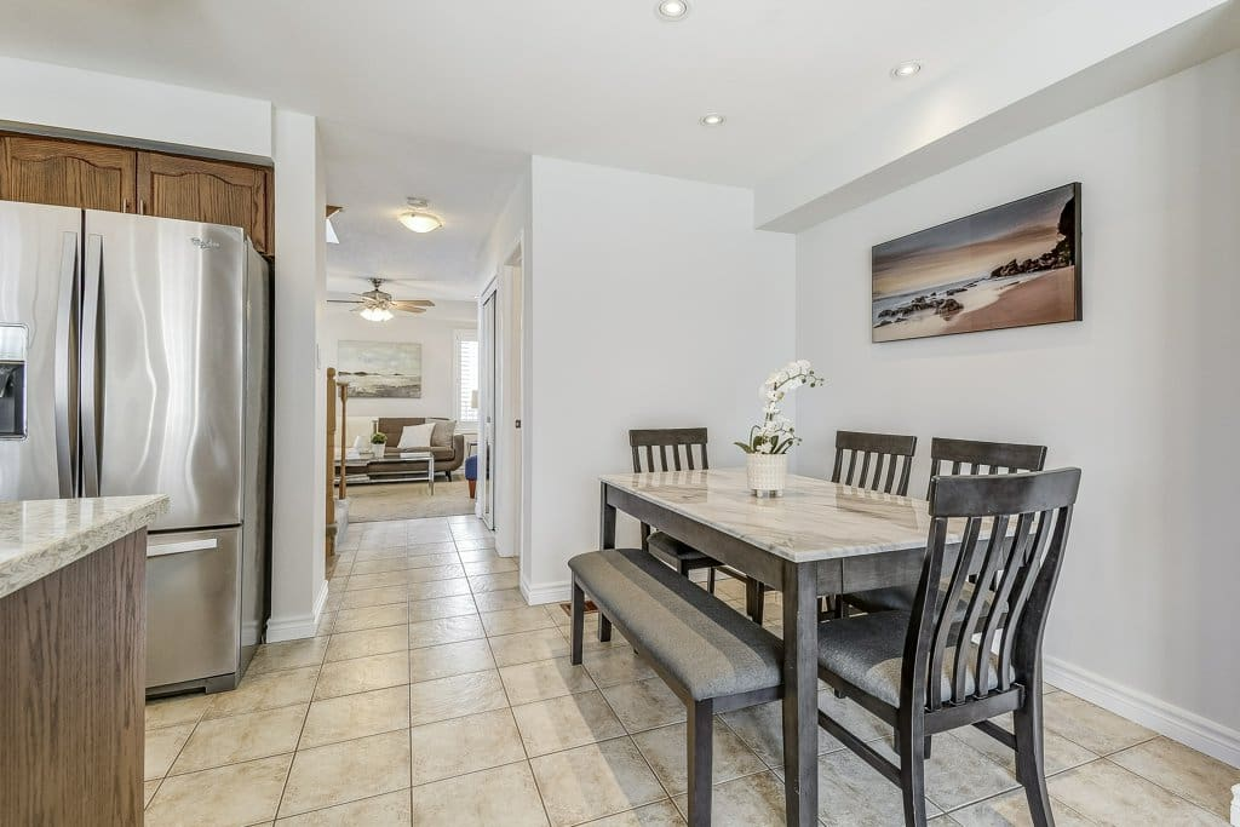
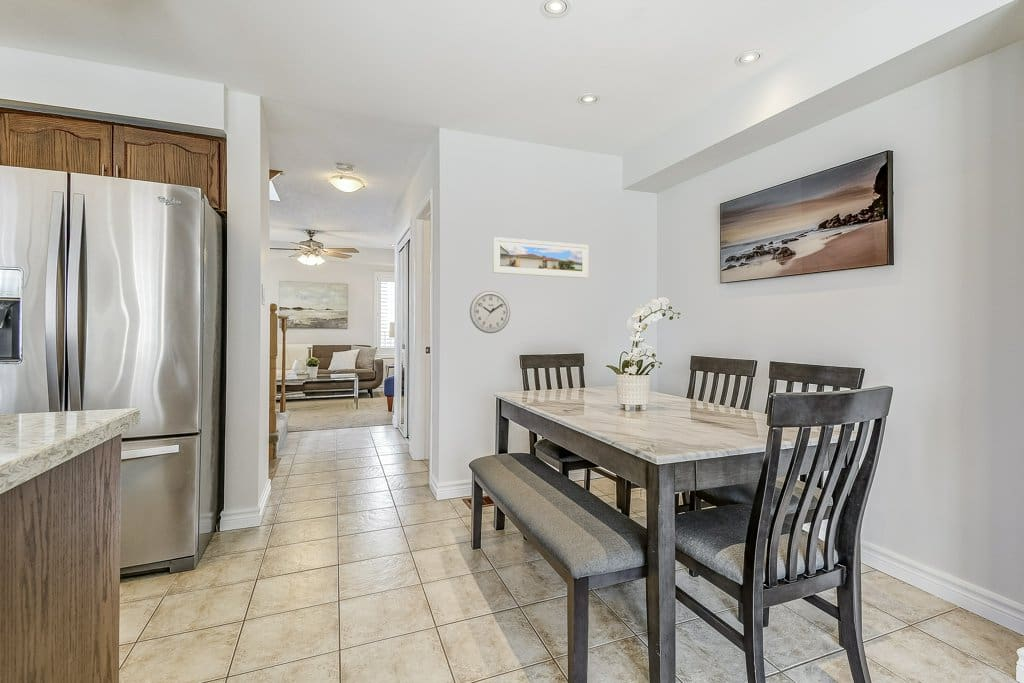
+ wall clock [469,290,511,334]
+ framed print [492,236,589,279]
